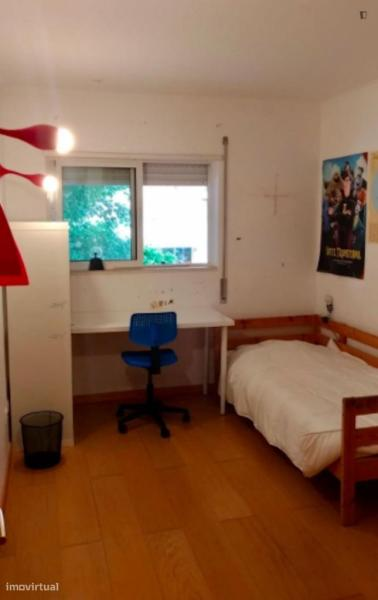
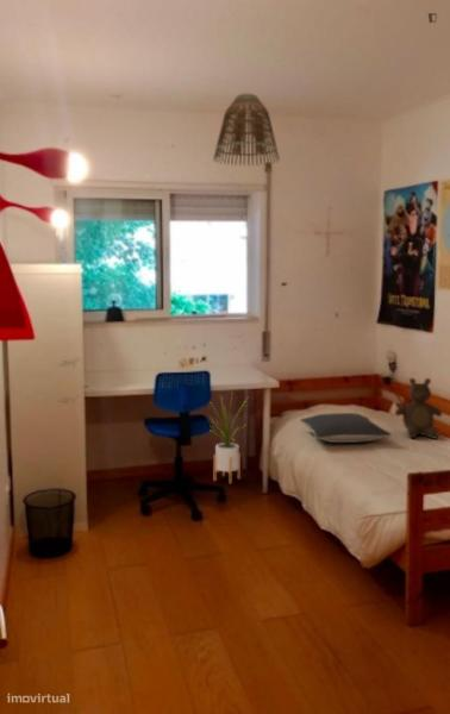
+ house plant [208,392,250,484]
+ pillow [299,412,393,444]
+ teddy bear [394,377,443,440]
+ lamp shade [212,93,281,167]
